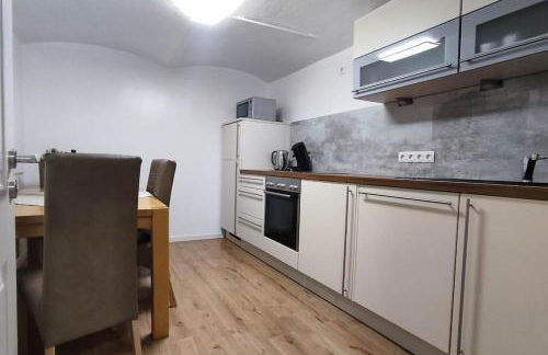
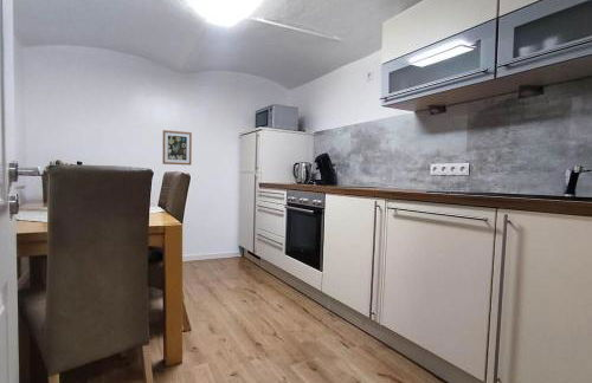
+ wall art [161,129,193,167]
